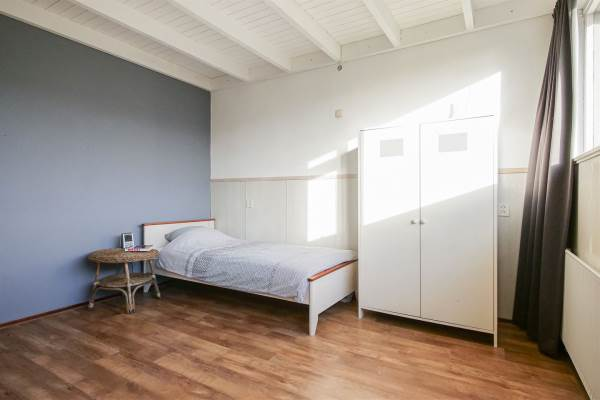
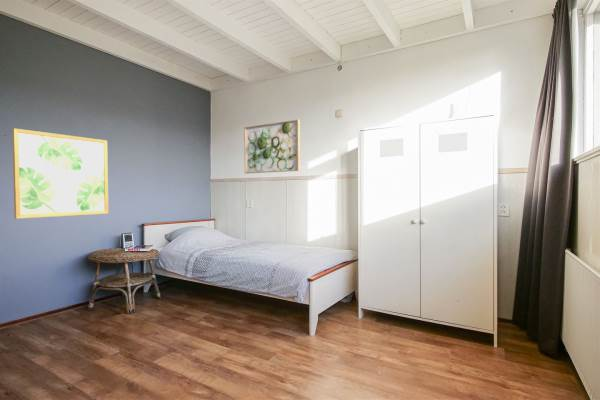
+ wall art [11,127,109,220]
+ wall art [243,119,301,174]
